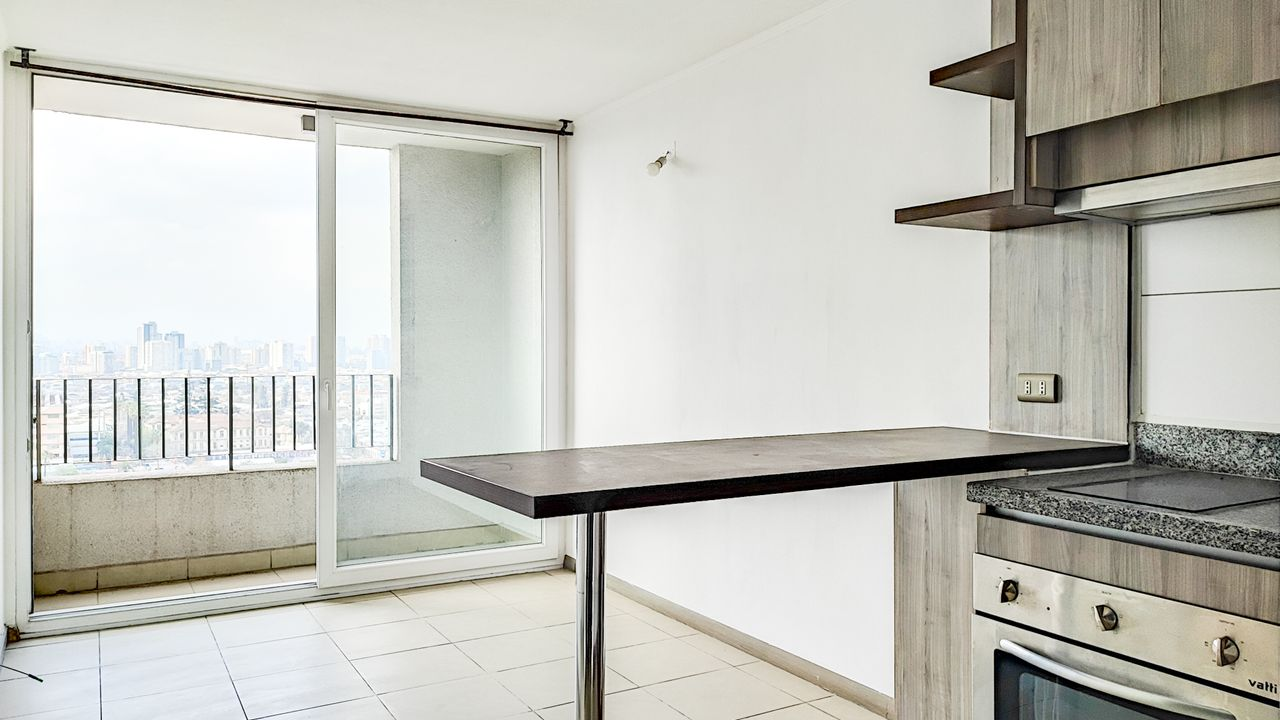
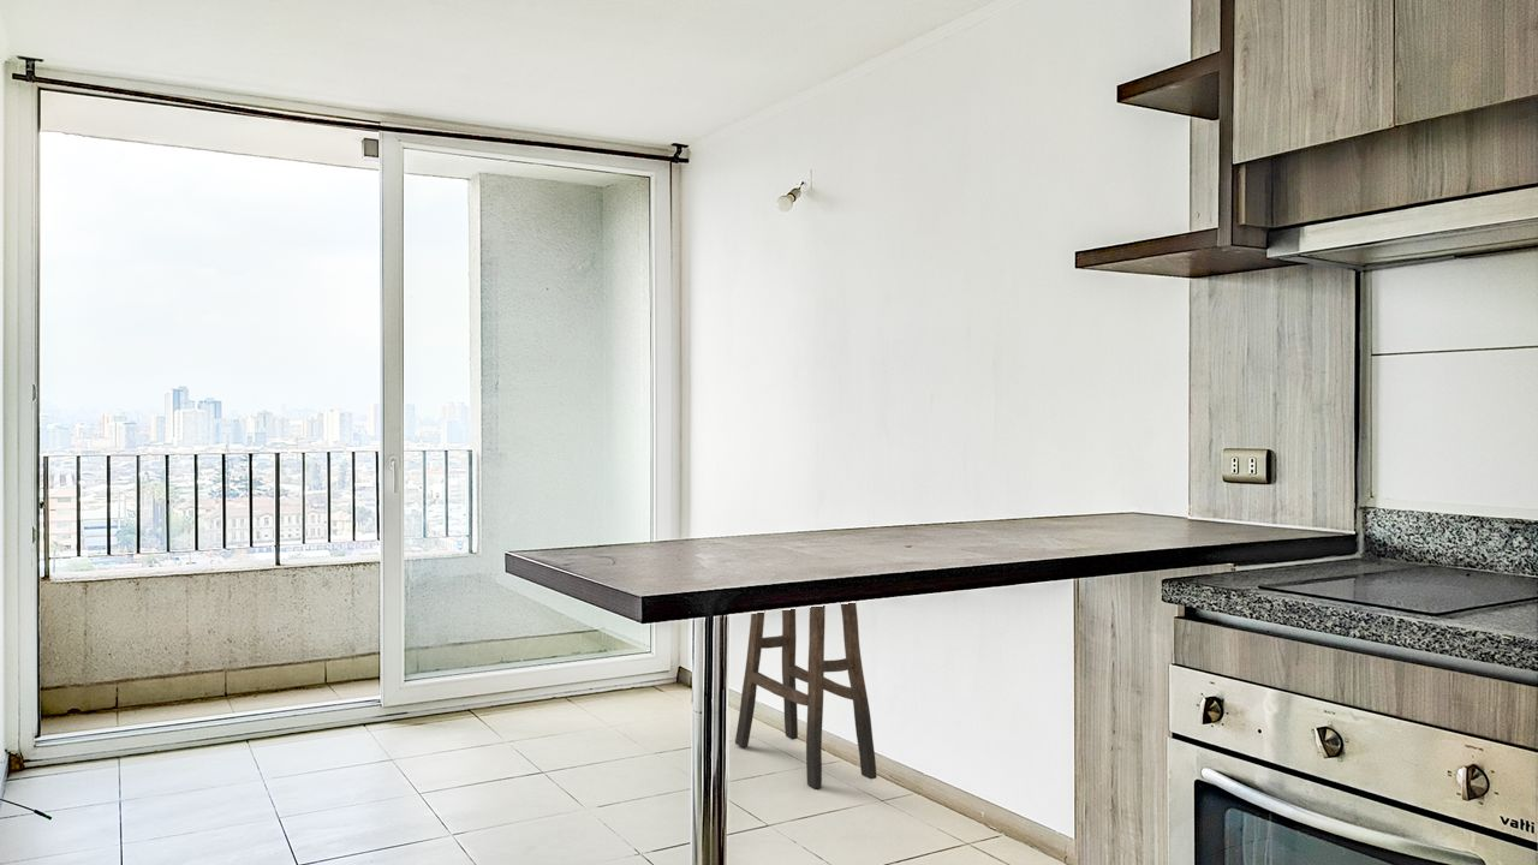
+ stool [734,602,878,791]
